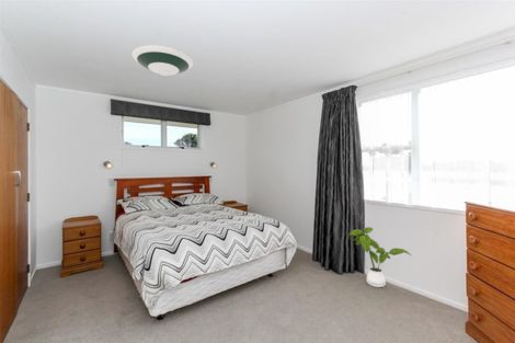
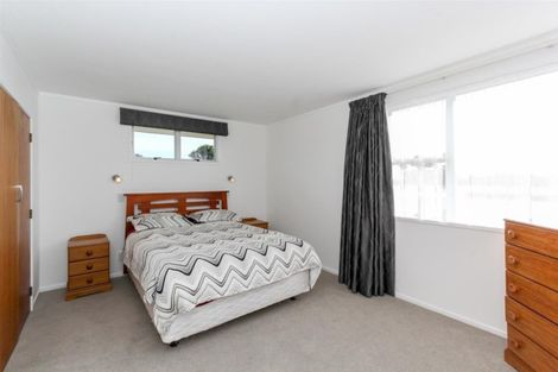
- house plant [347,226,412,288]
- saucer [130,44,194,77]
